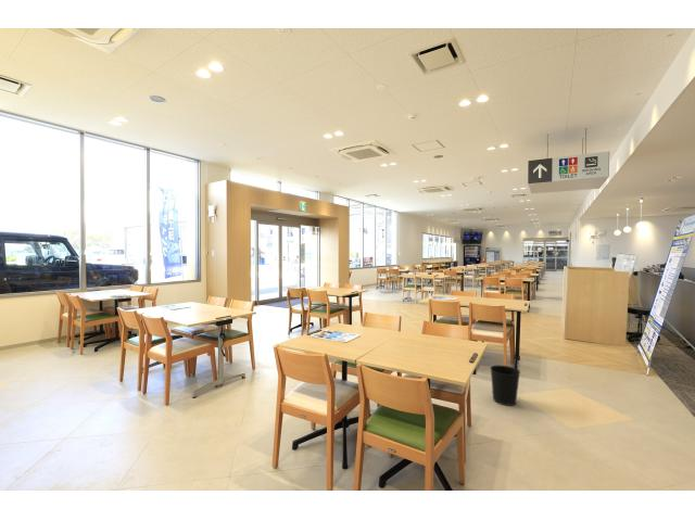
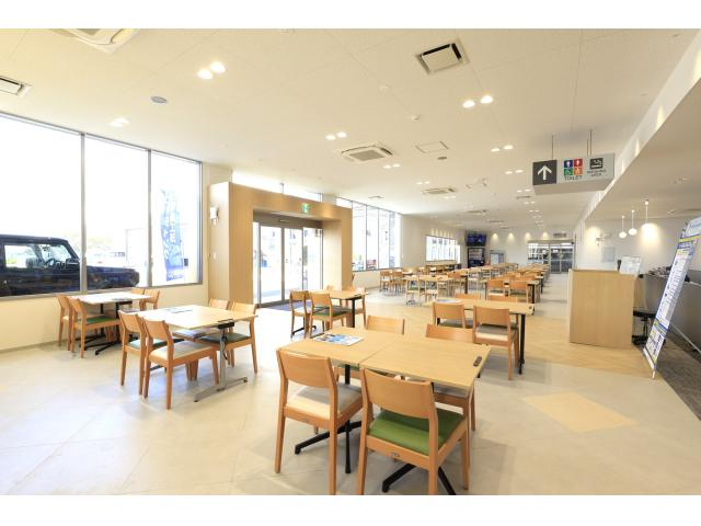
- wastebasket [490,365,521,407]
